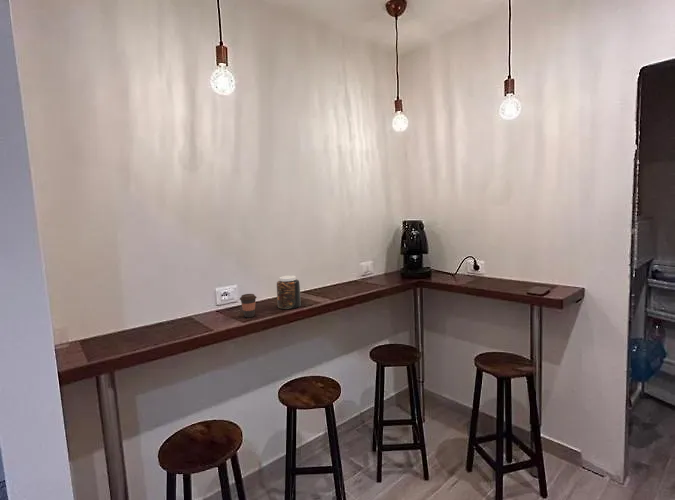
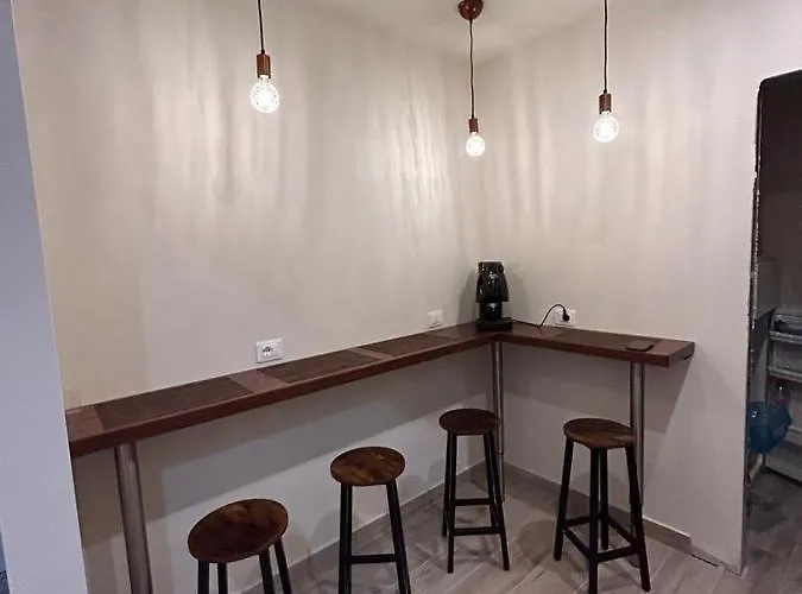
- coffee cup [239,293,258,318]
- jar [276,275,302,310]
